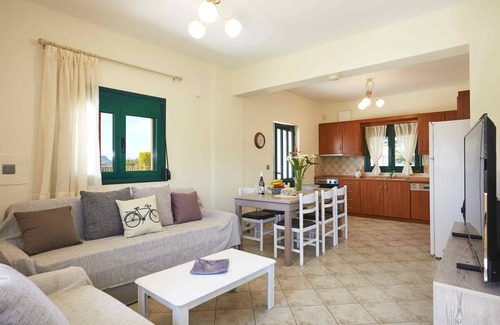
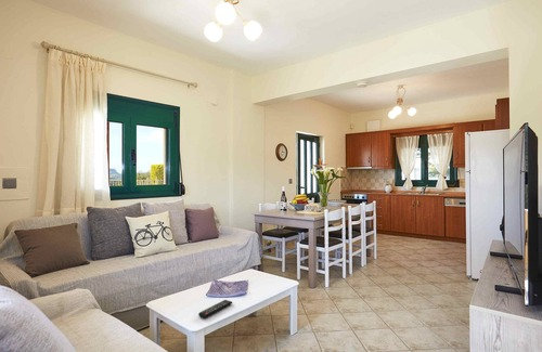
+ remote control [197,299,233,320]
